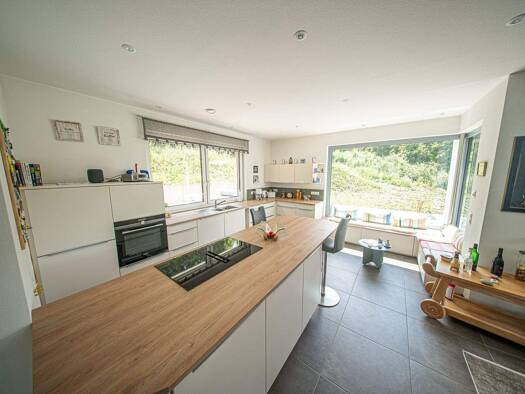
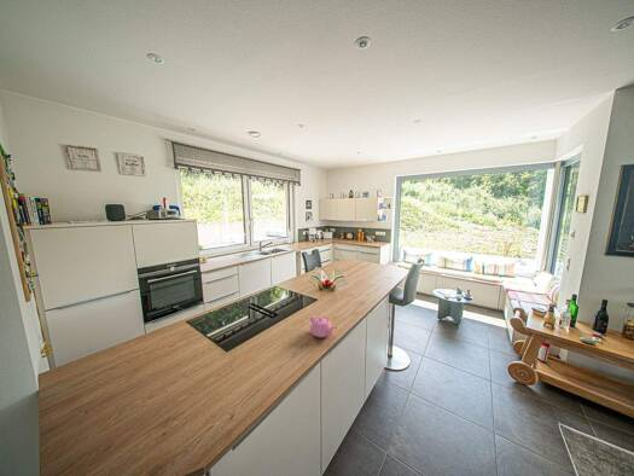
+ teapot [309,315,335,338]
